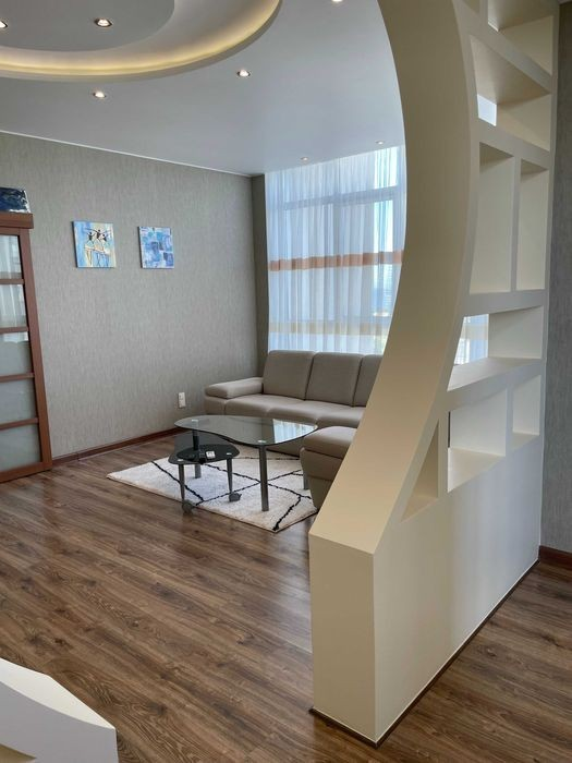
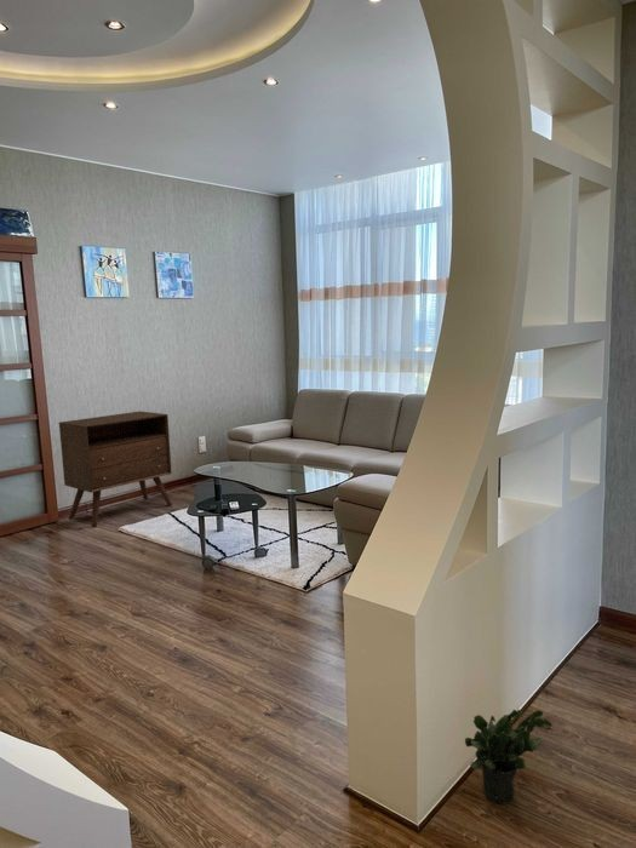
+ potted plant [464,709,554,804]
+ cabinet [58,411,173,528]
